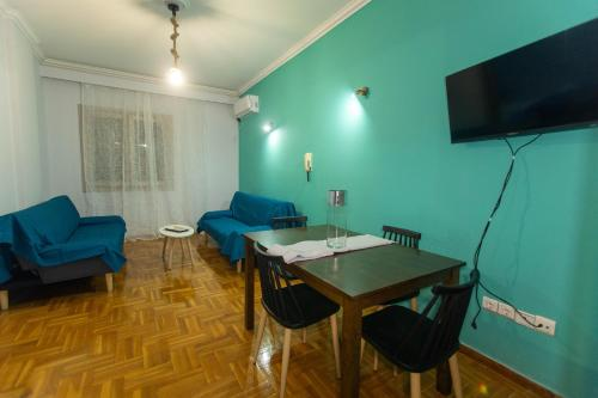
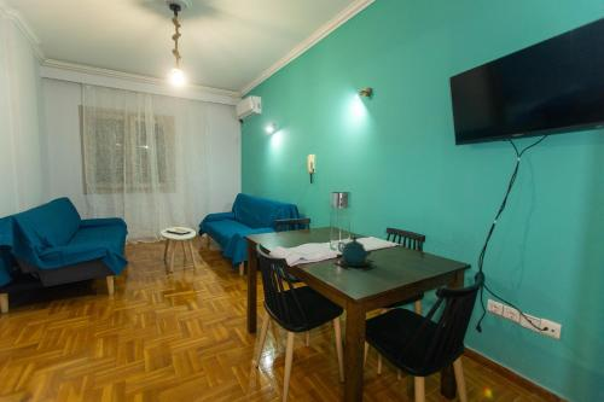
+ teapot [335,235,377,270]
